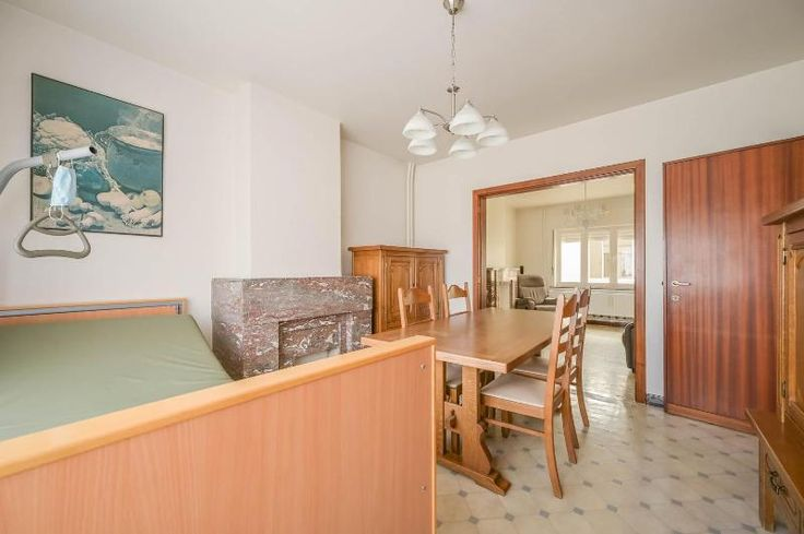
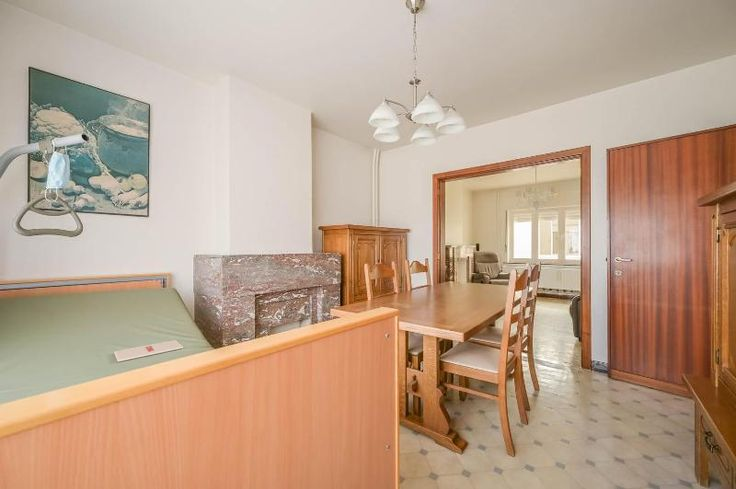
+ magazine [113,339,184,363]
